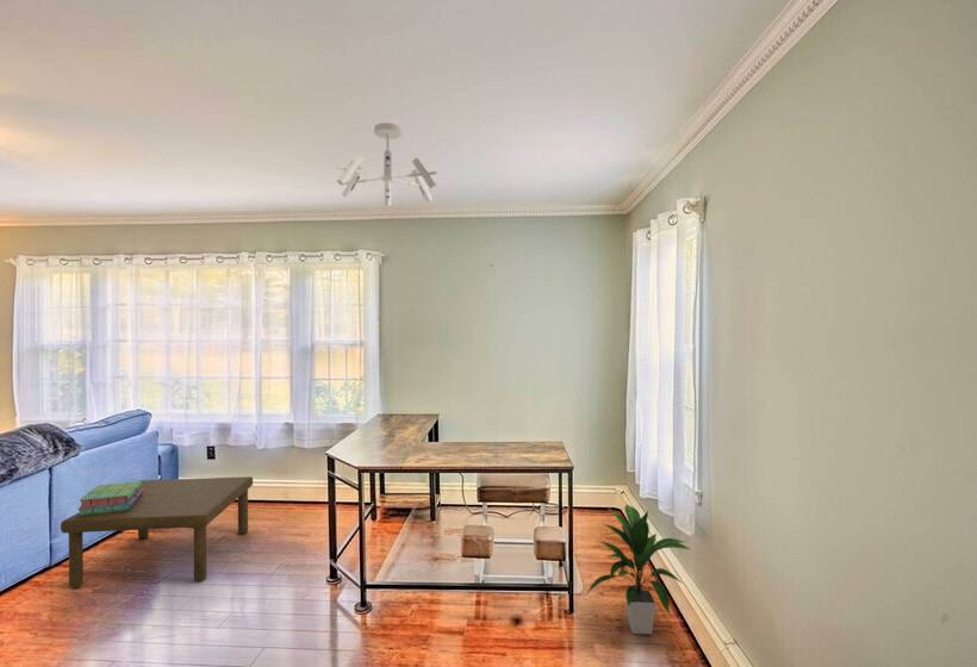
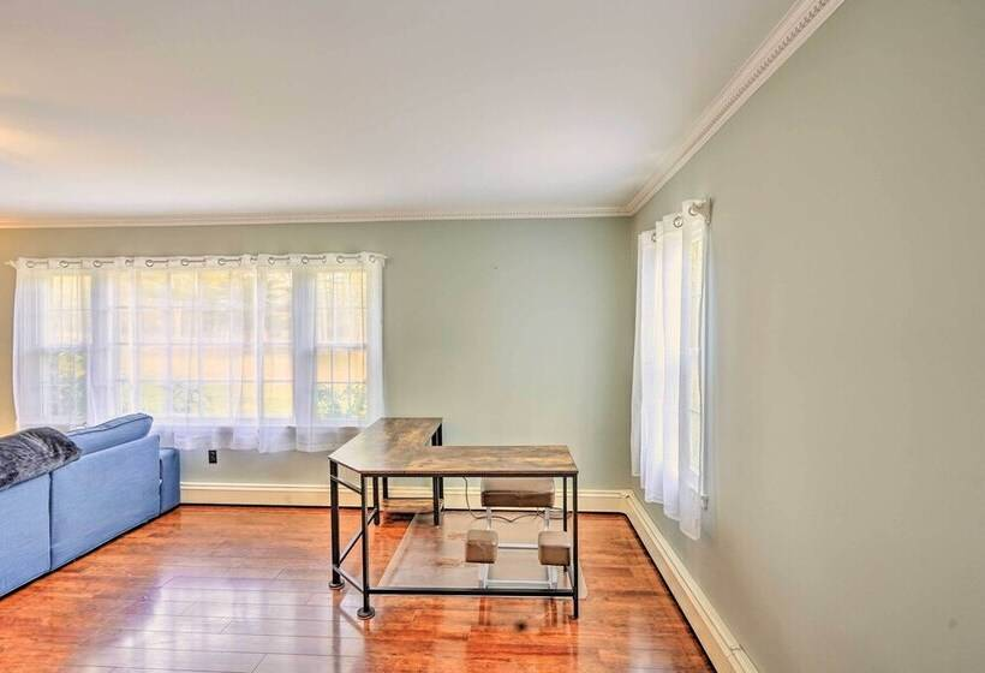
- indoor plant [586,503,691,636]
- ceiling light fixture [336,121,438,207]
- coffee table [60,475,254,590]
- stack of books [76,480,143,516]
